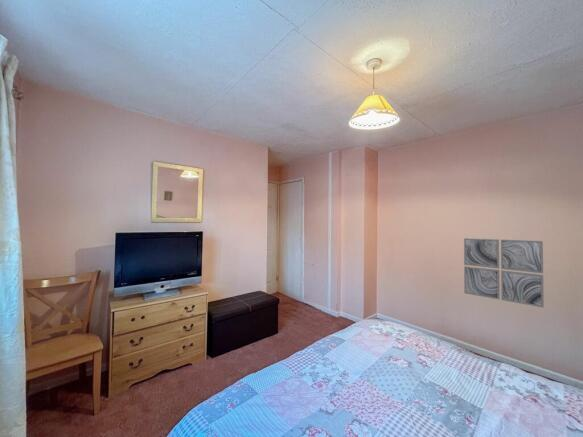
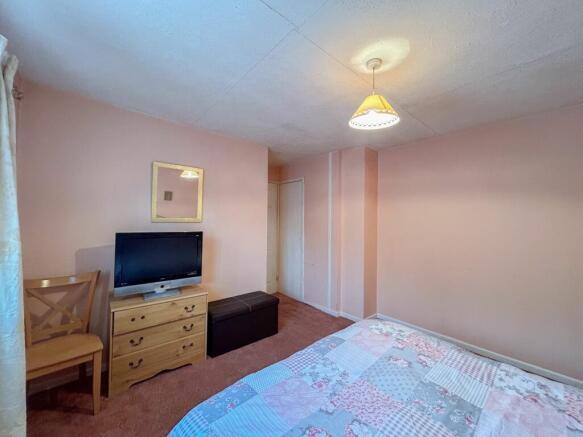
- wall art [463,237,545,309]
